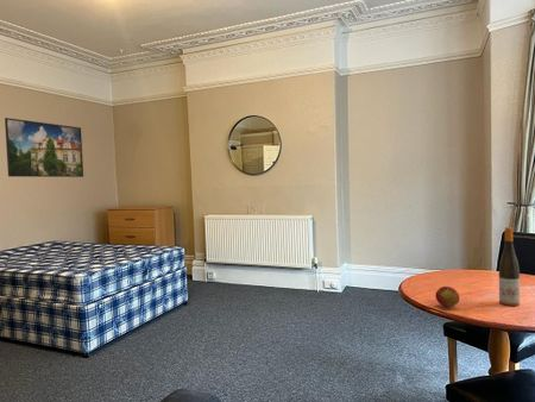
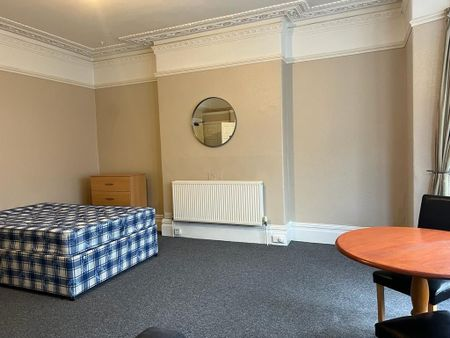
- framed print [4,117,84,178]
- wine bottle [498,226,521,307]
- apple [434,285,460,308]
